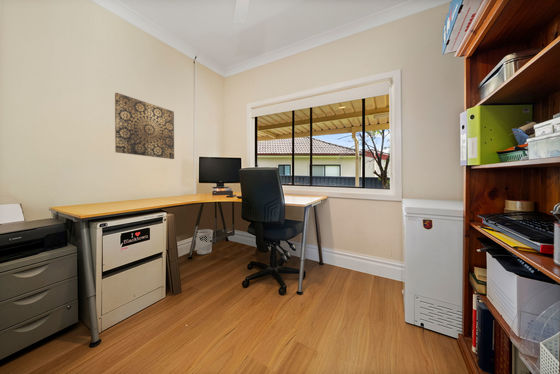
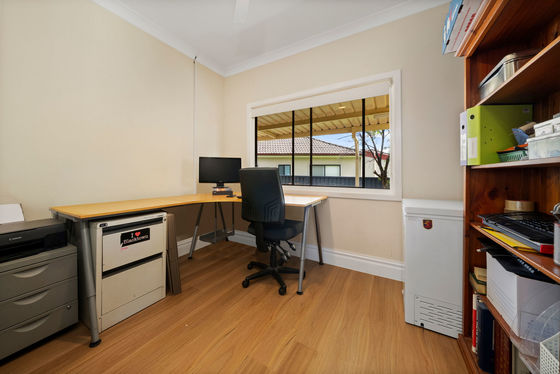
- wastebasket [195,228,214,255]
- wall art [114,92,175,160]
